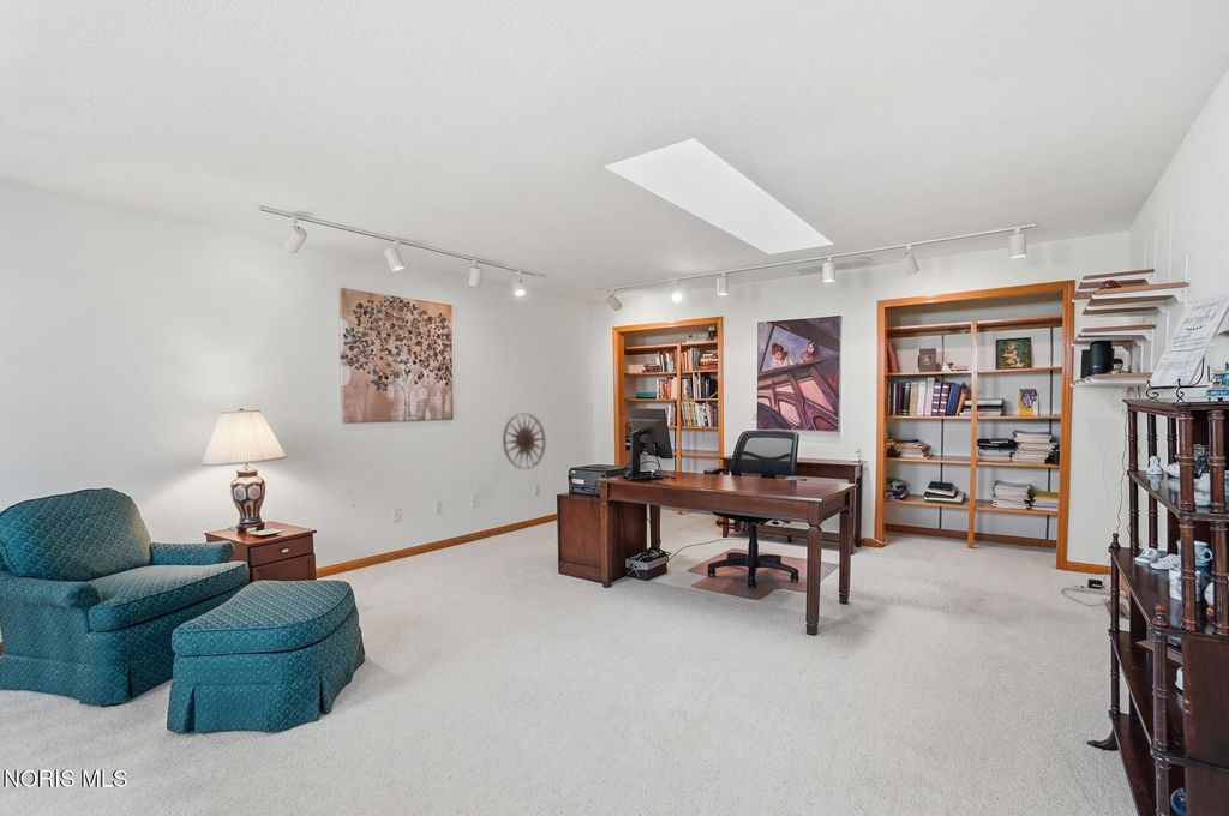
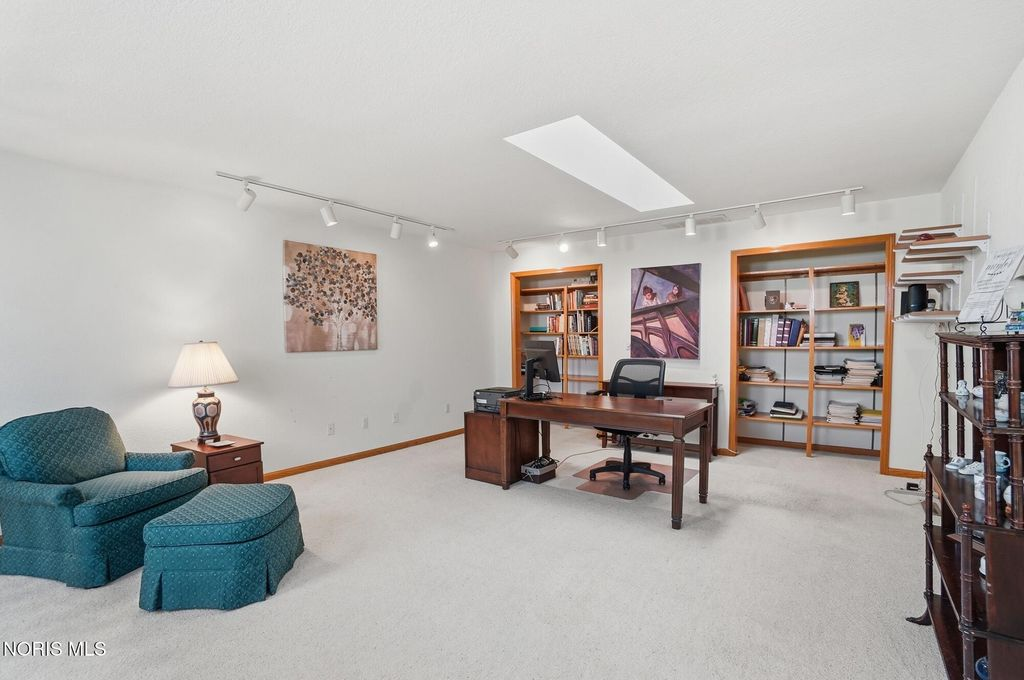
- wall art [502,412,546,470]
